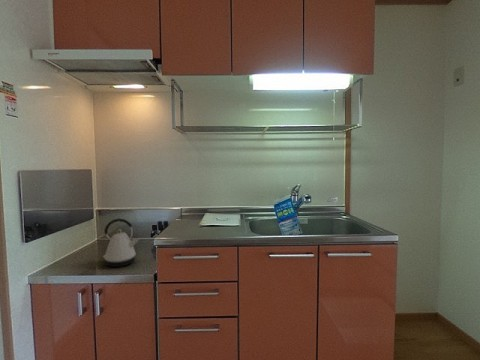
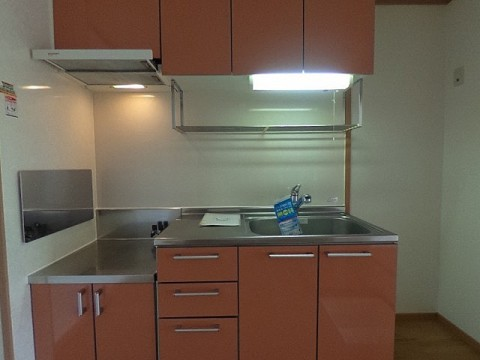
- kettle [102,218,139,268]
